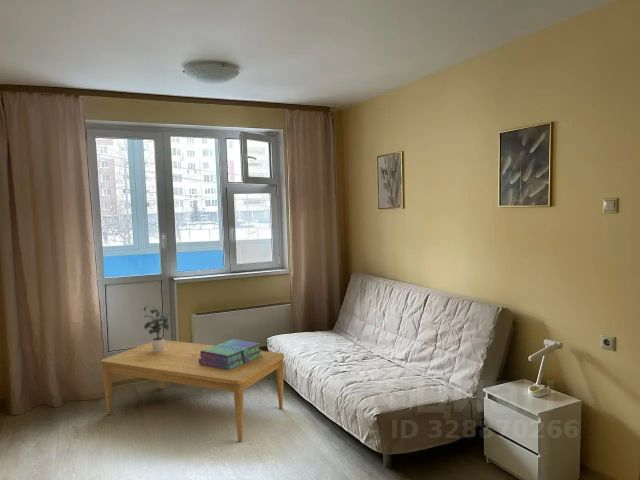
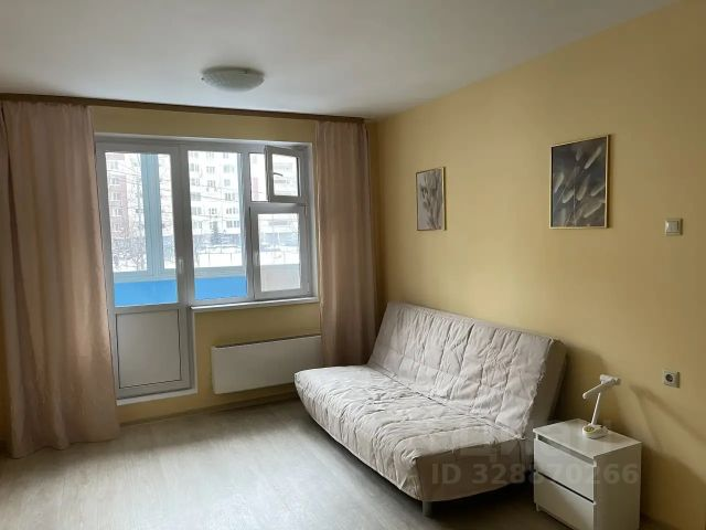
- potted plant [143,304,170,352]
- stack of books [199,338,263,370]
- coffee table [100,339,285,443]
